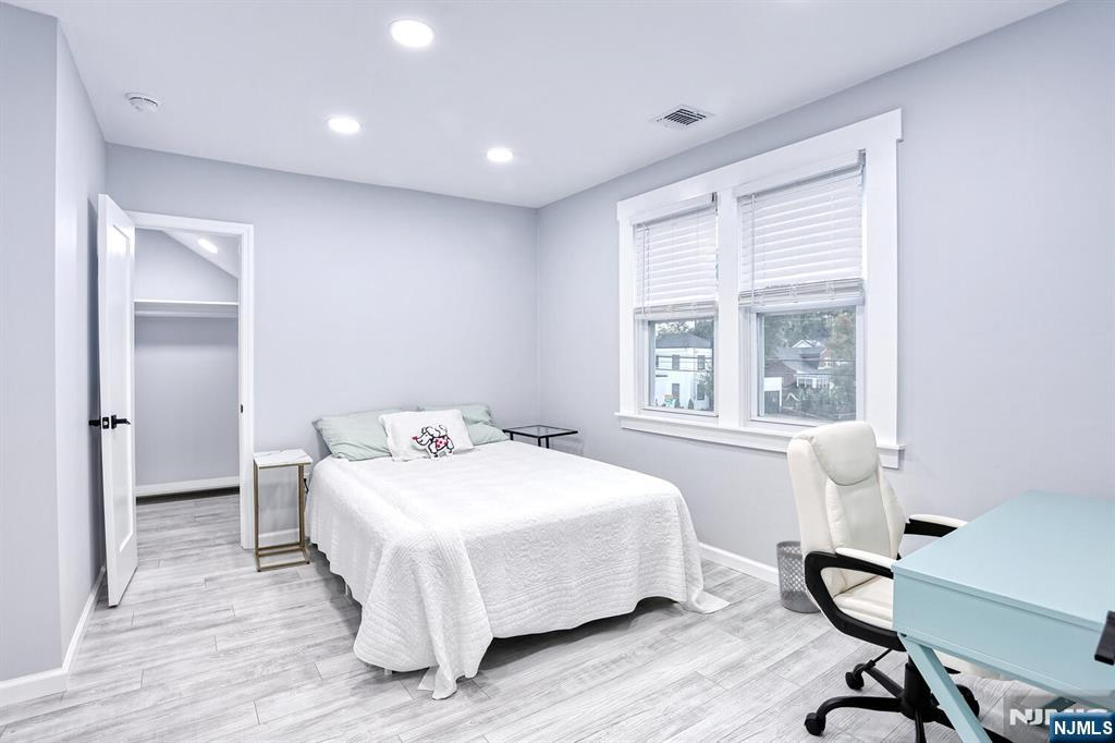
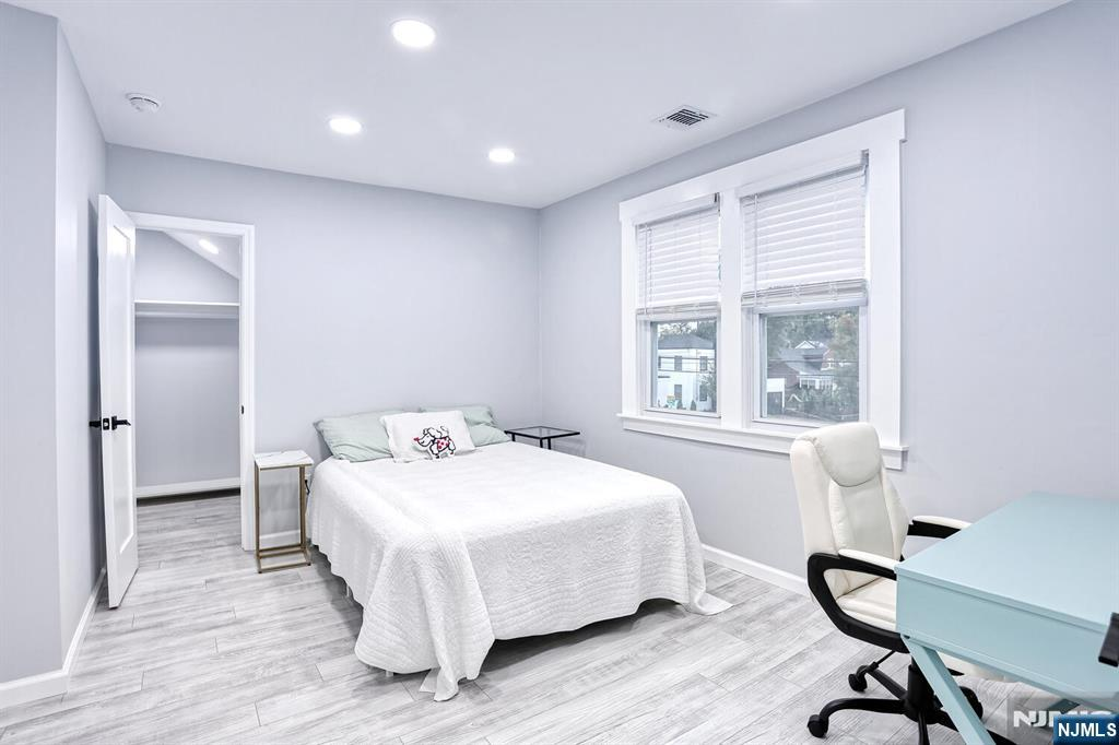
- wastebasket [775,539,821,613]
